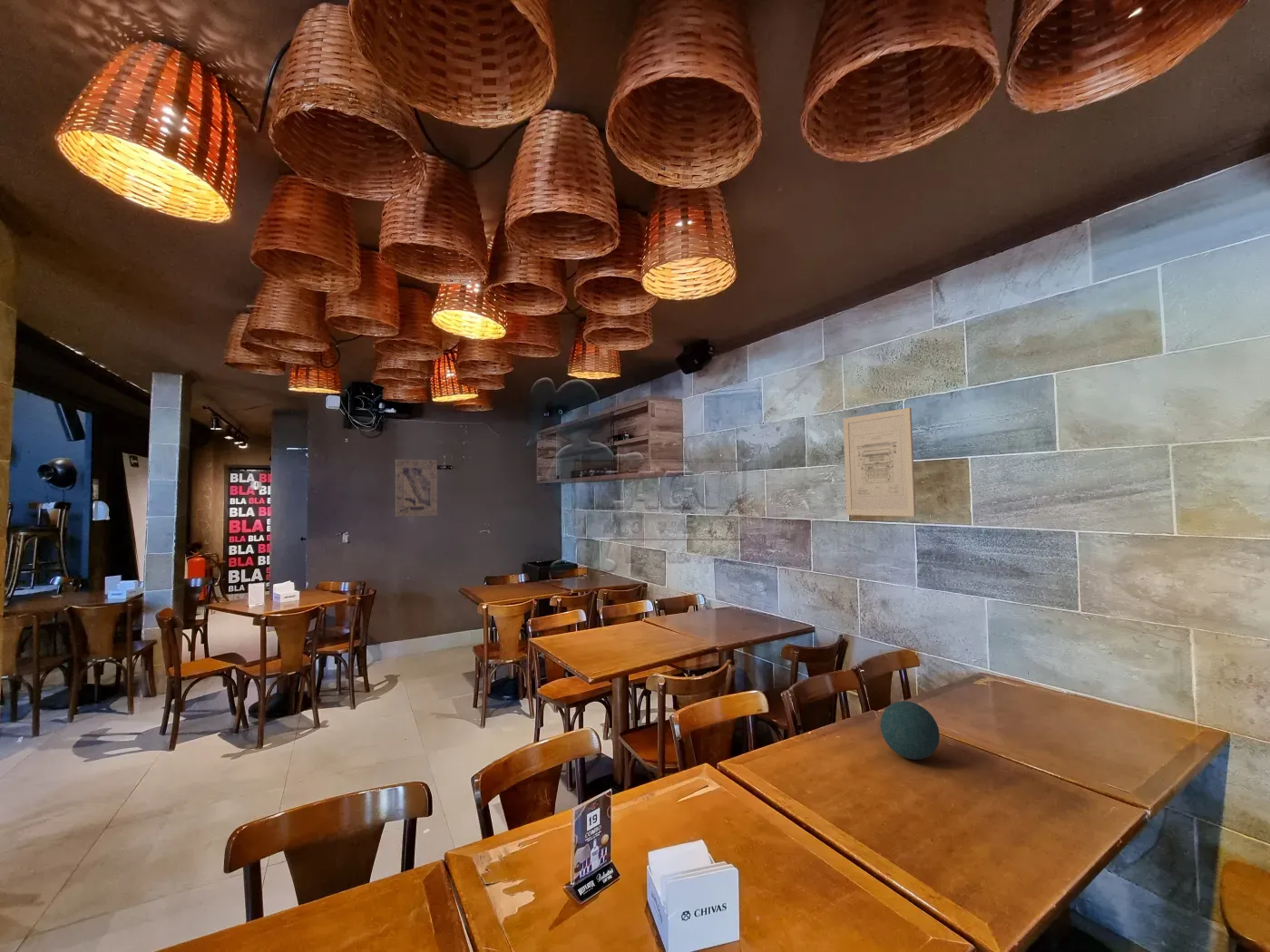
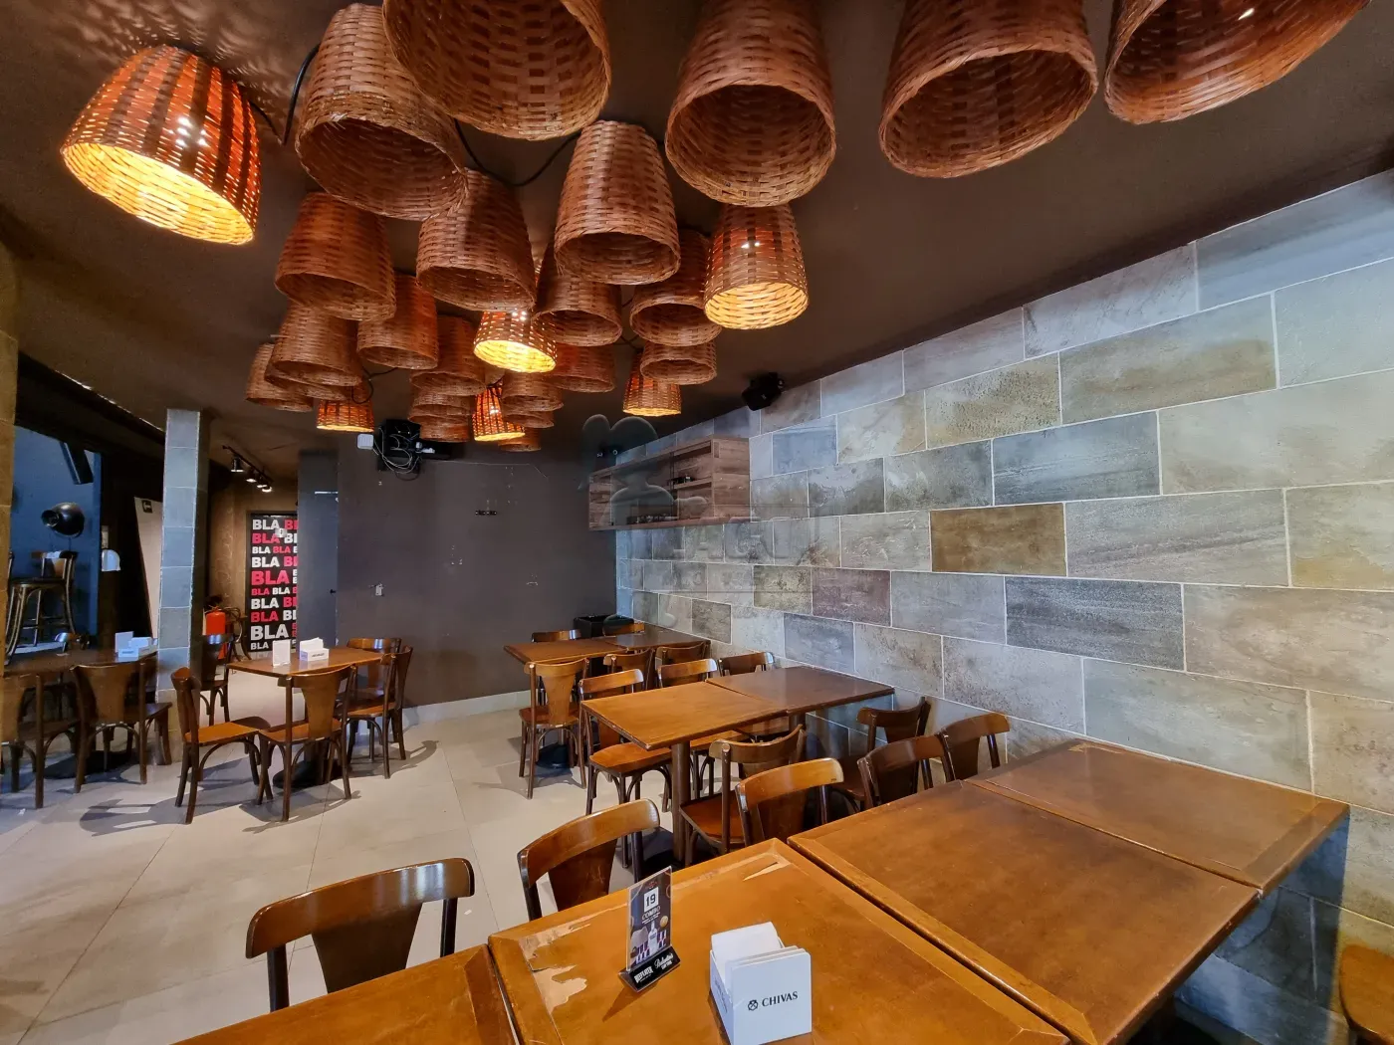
- wall art [395,459,438,518]
- decorative orb [879,700,941,761]
- wall art [842,407,916,517]
